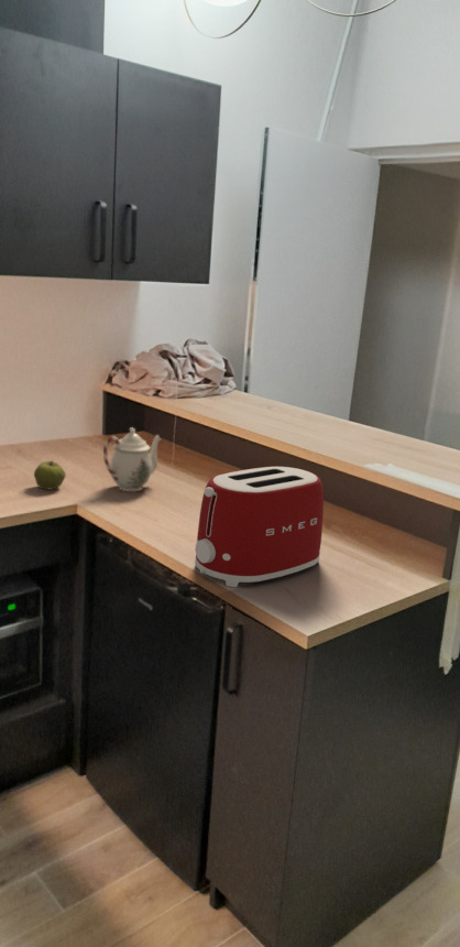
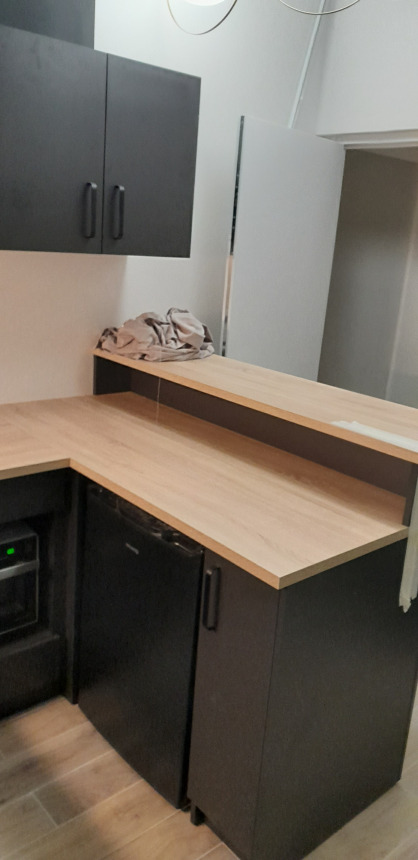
- toaster [194,466,325,588]
- apple [33,459,67,491]
- teapot [102,426,162,492]
